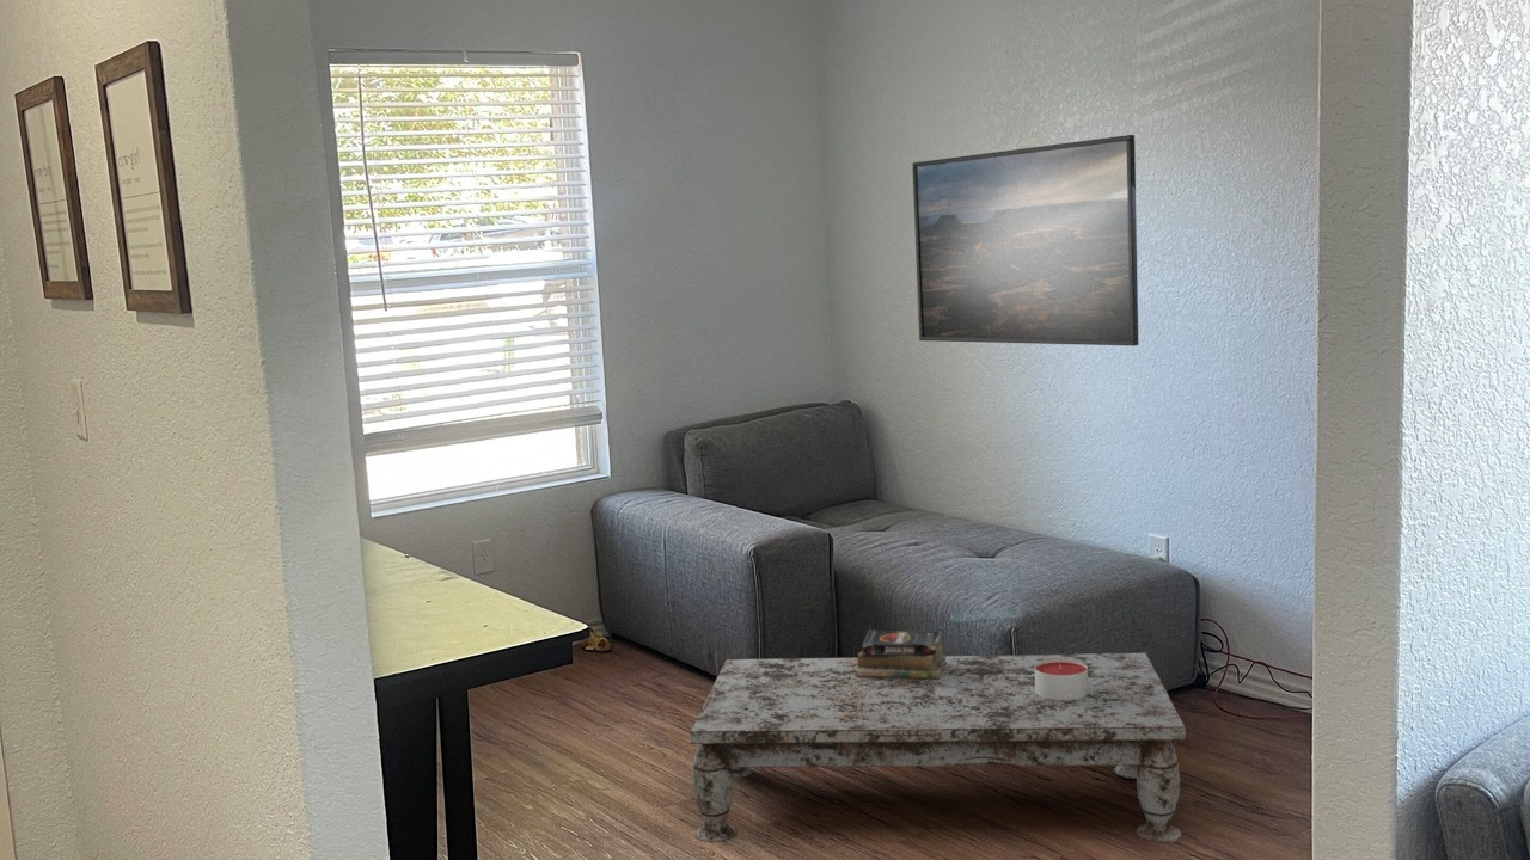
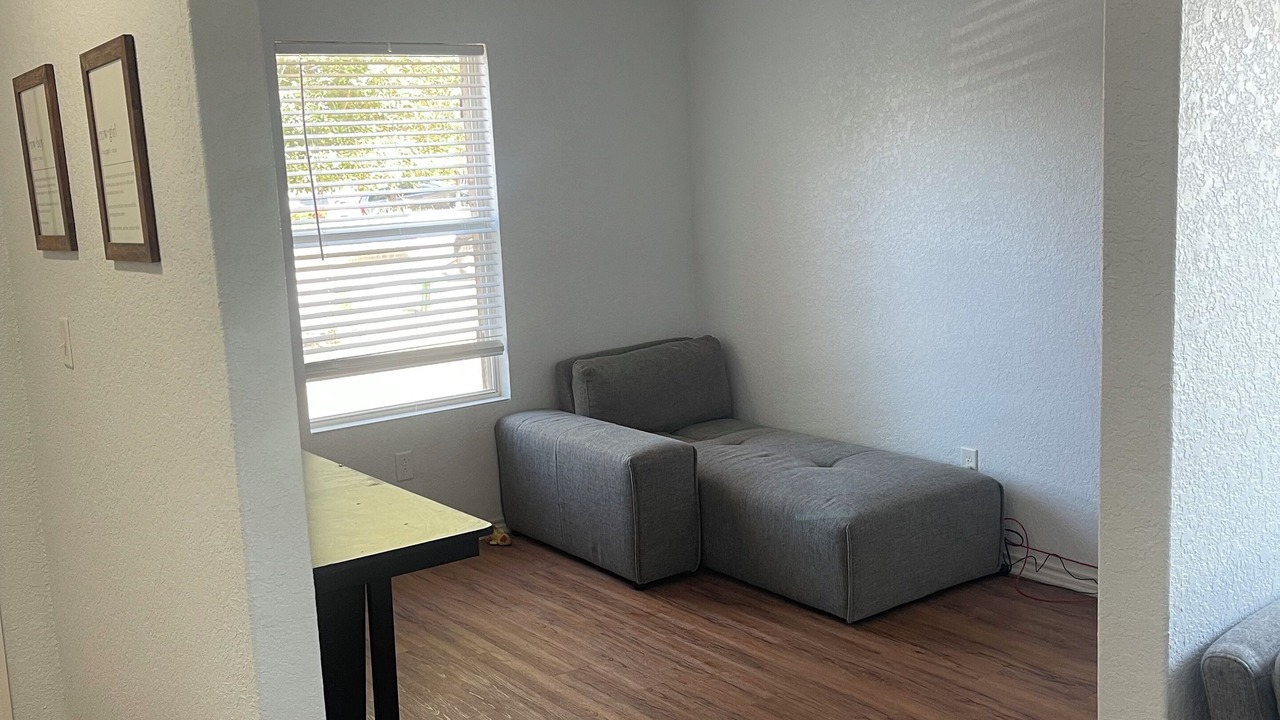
- candle [1035,659,1088,700]
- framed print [911,134,1140,346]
- books [855,628,947,678]
- coffee table [690,652,1187,844]
